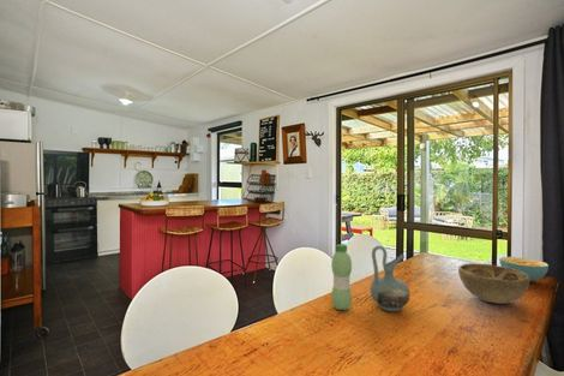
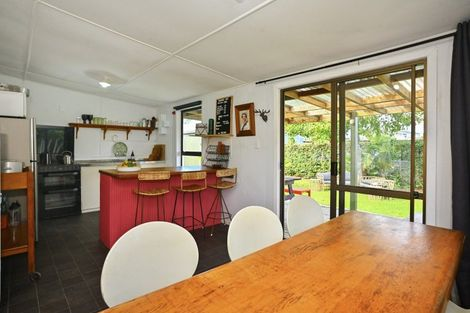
- water bottle [330,243,353,311]
- decorative bowl [457,262,530,305]
- cereal bowl [498,256,550,282]
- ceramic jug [368,245,412,312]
